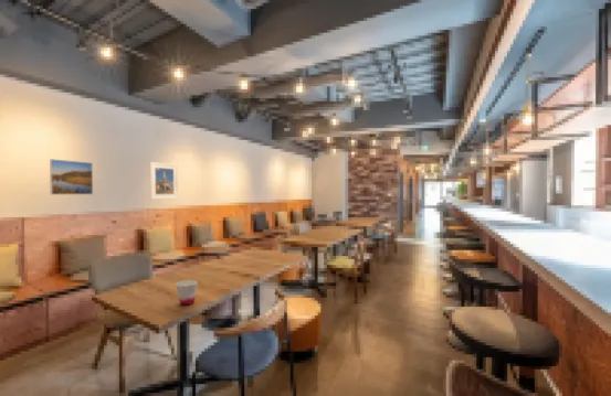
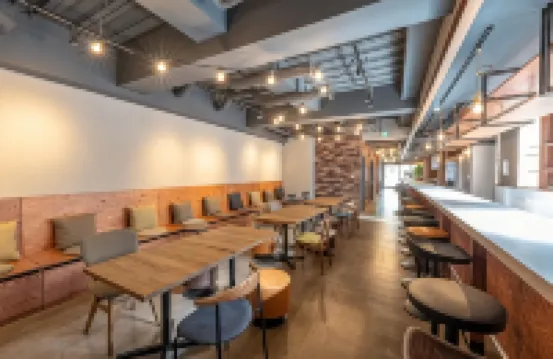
- cup [175,279,199,306]
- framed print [49,158,94,195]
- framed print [149,161,179,201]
